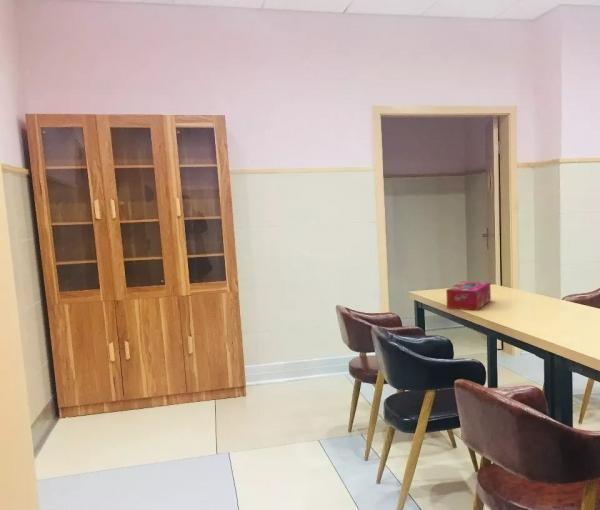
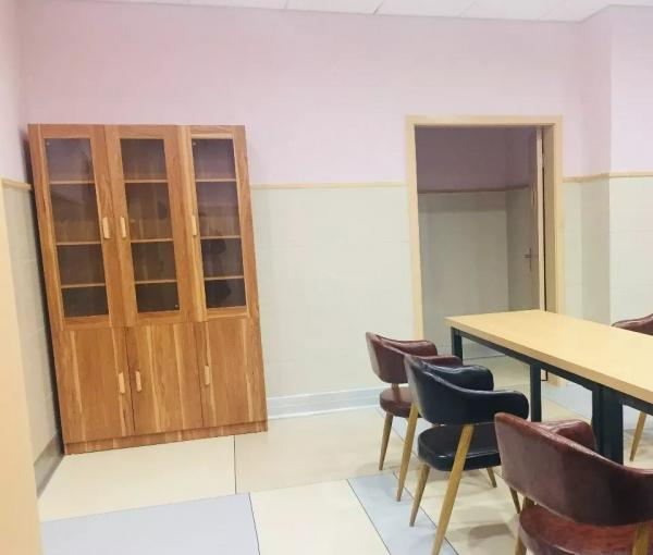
- tissue box [445,280,492,312]
